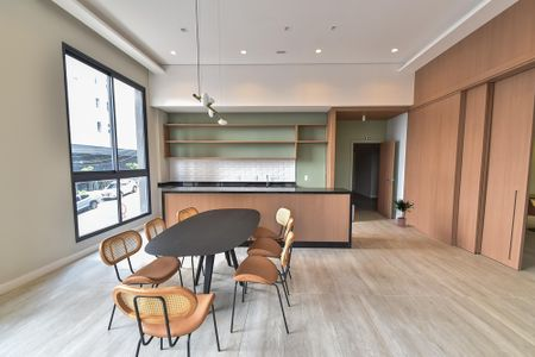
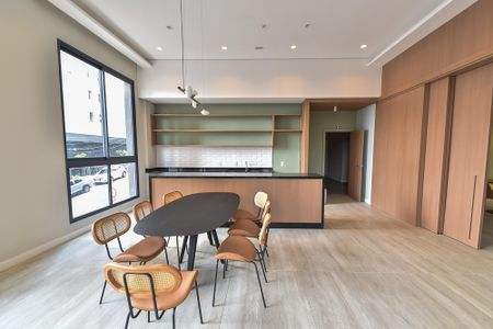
- potted plant [392,198,415,228]
